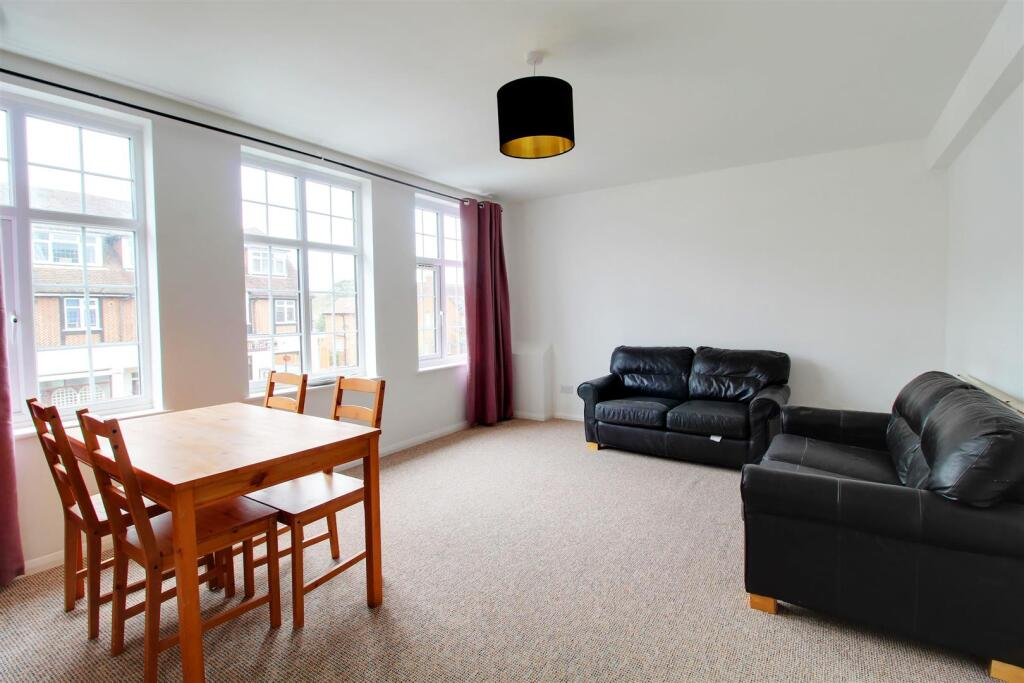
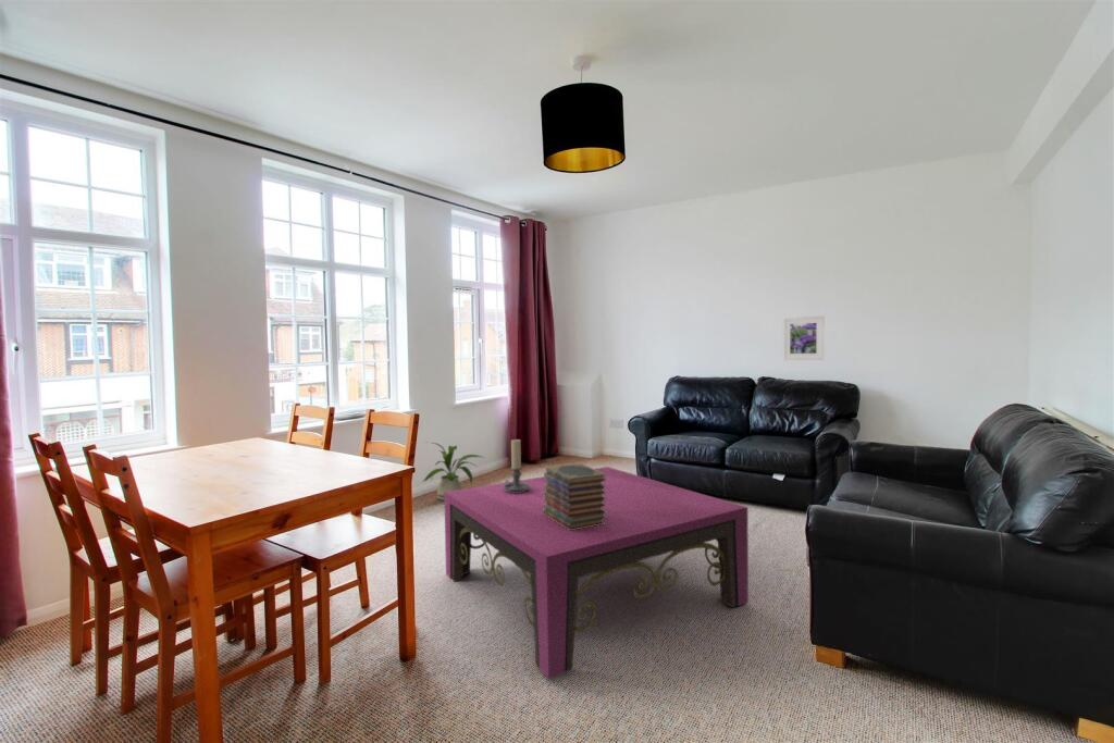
+ book stack [543,462,607,530]
+ coffee table [443,466,750,680]
+ house plant [422,441,483,501]
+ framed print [782,314,826,361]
+ candle holder [503,438,531,493]
